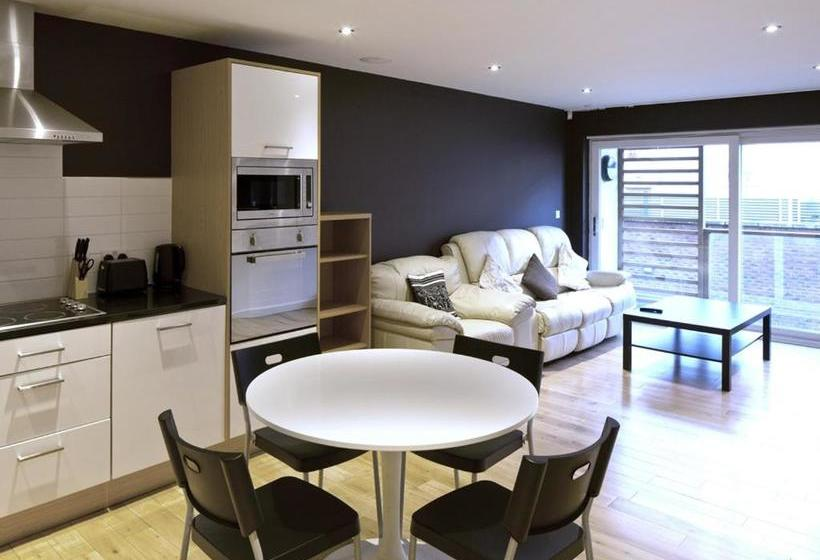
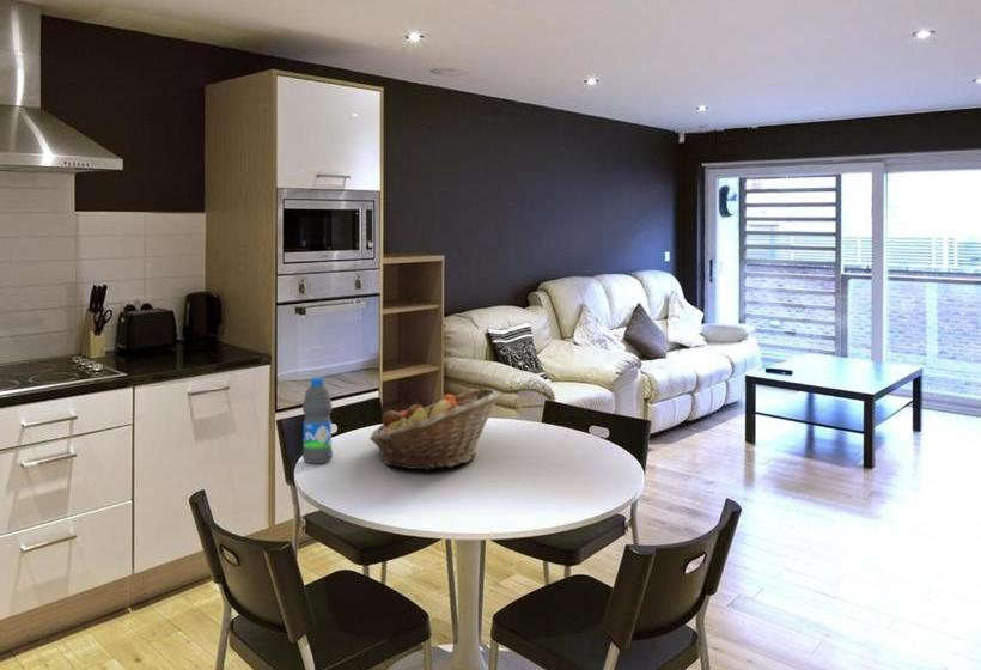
+ fruit basket [368,386,502,471]
+ water bottle [301,377,334,464]
